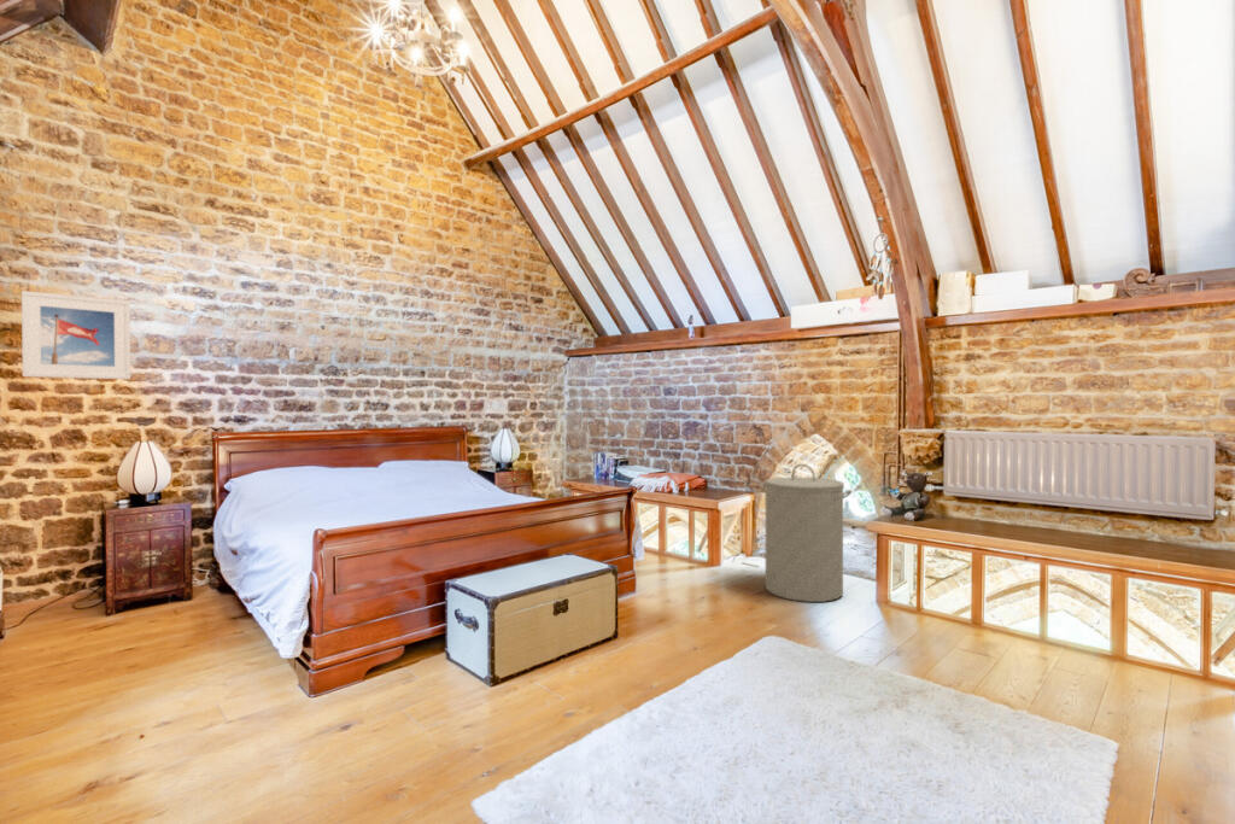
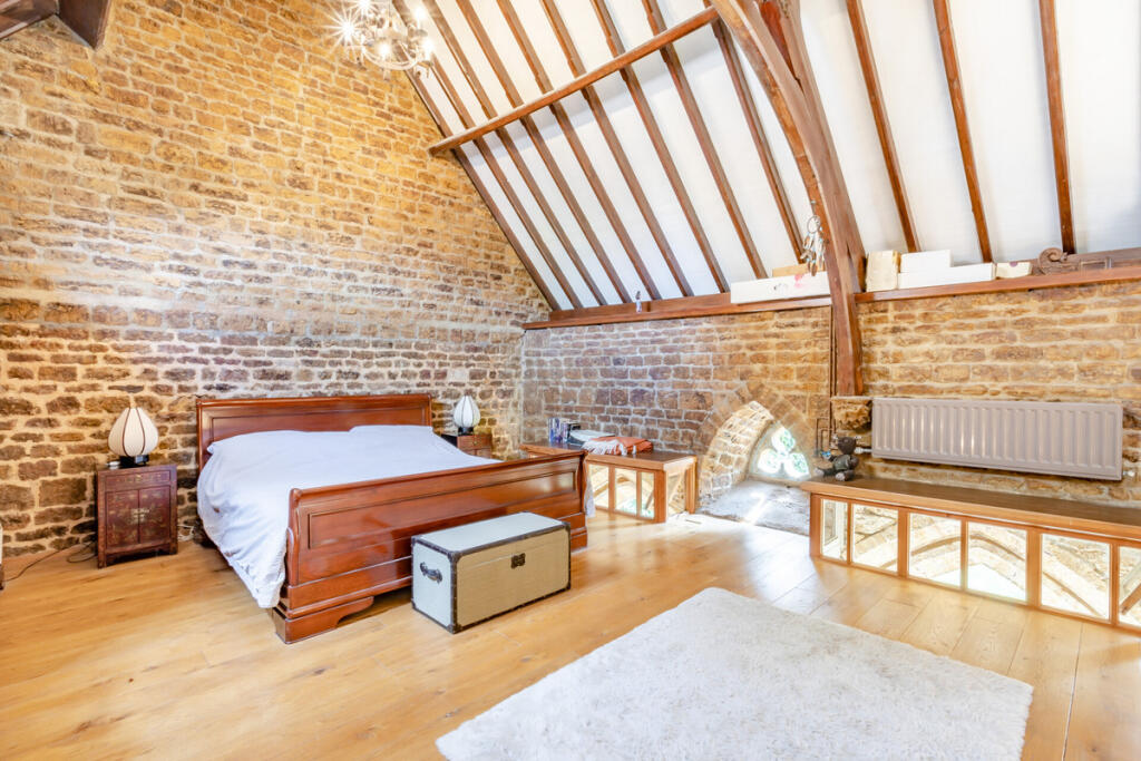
- laundry hamper [760,462,854,603]
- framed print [21,290,131,380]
